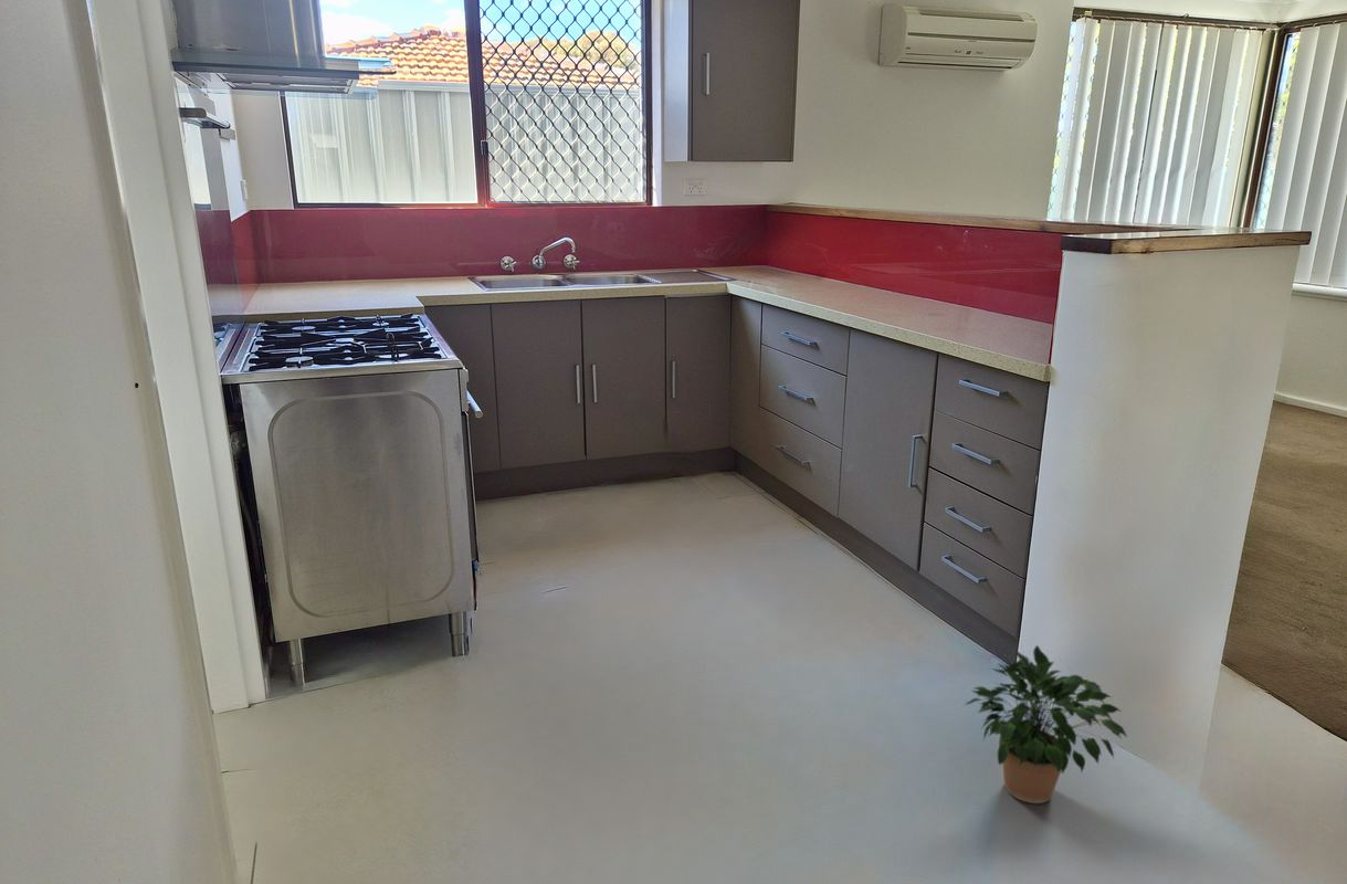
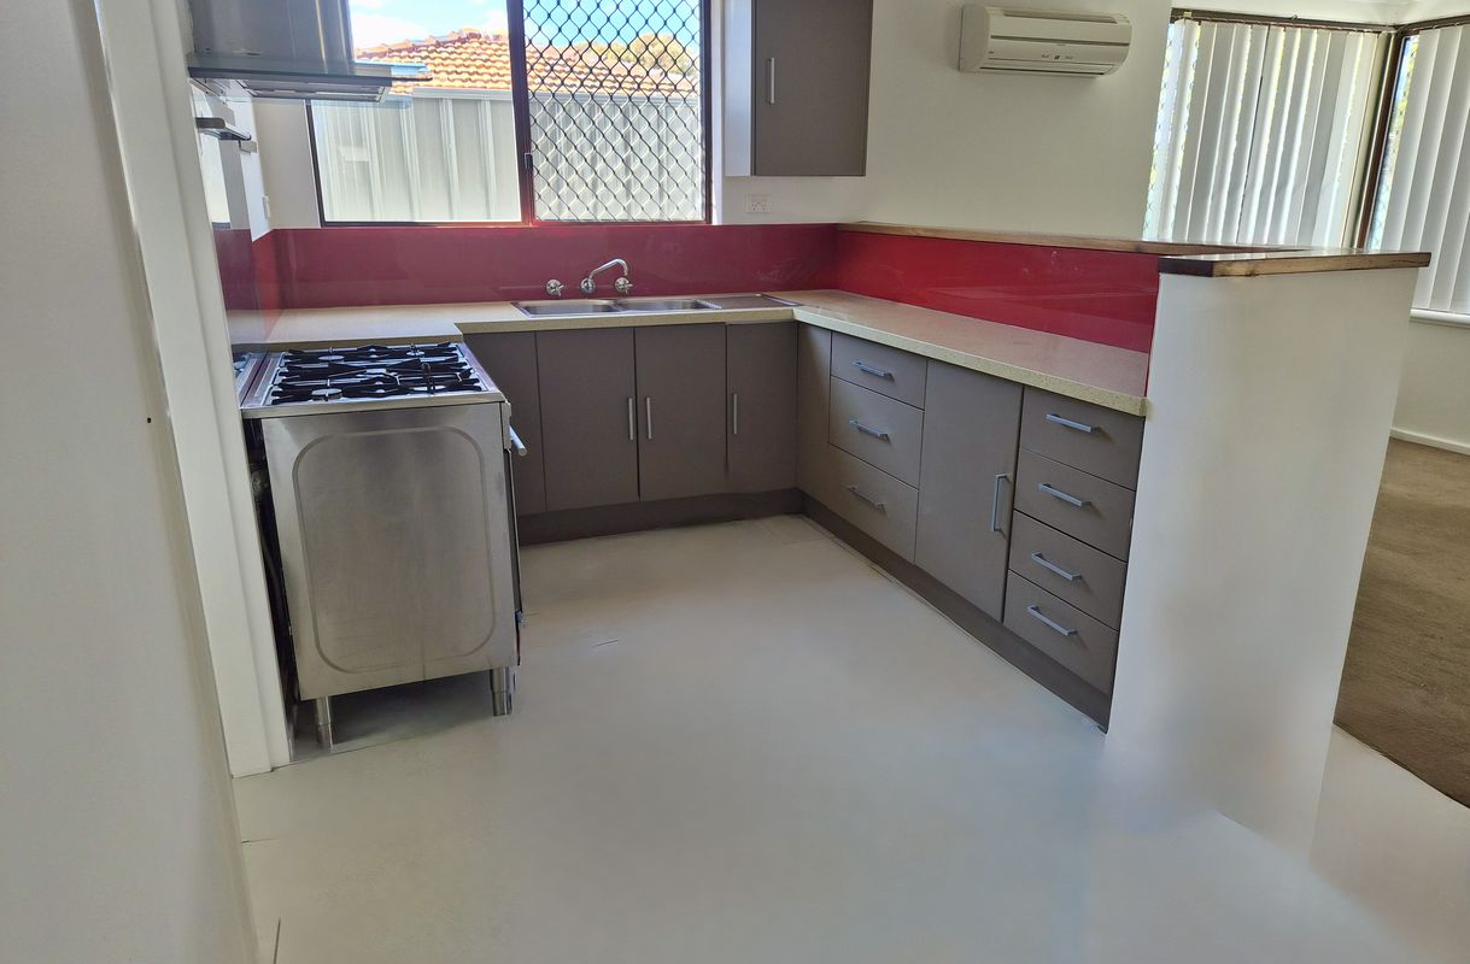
- potted plant [960,644,1128,804]
